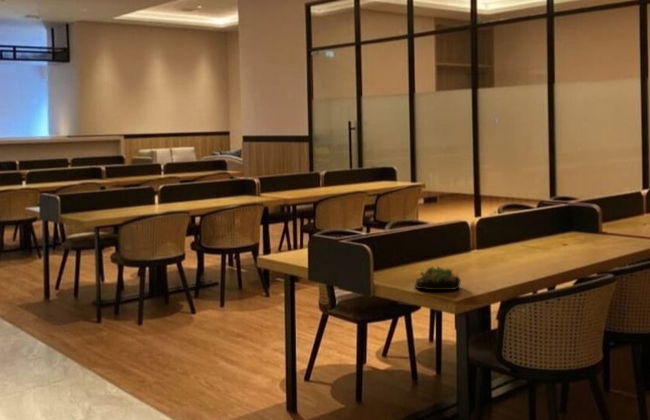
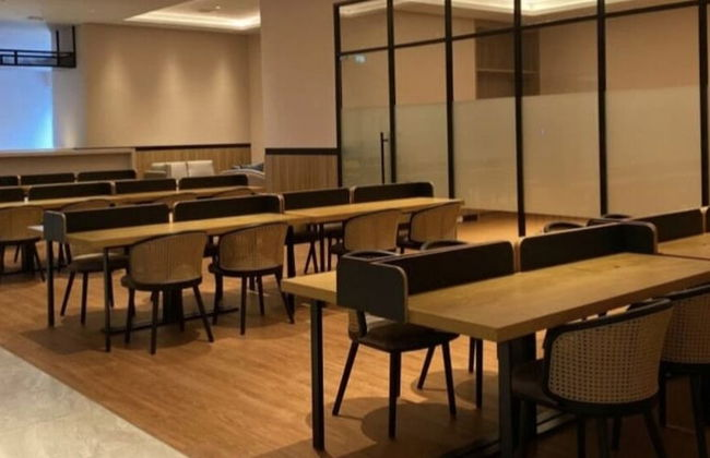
- succulent plant [414,265,462,291]
